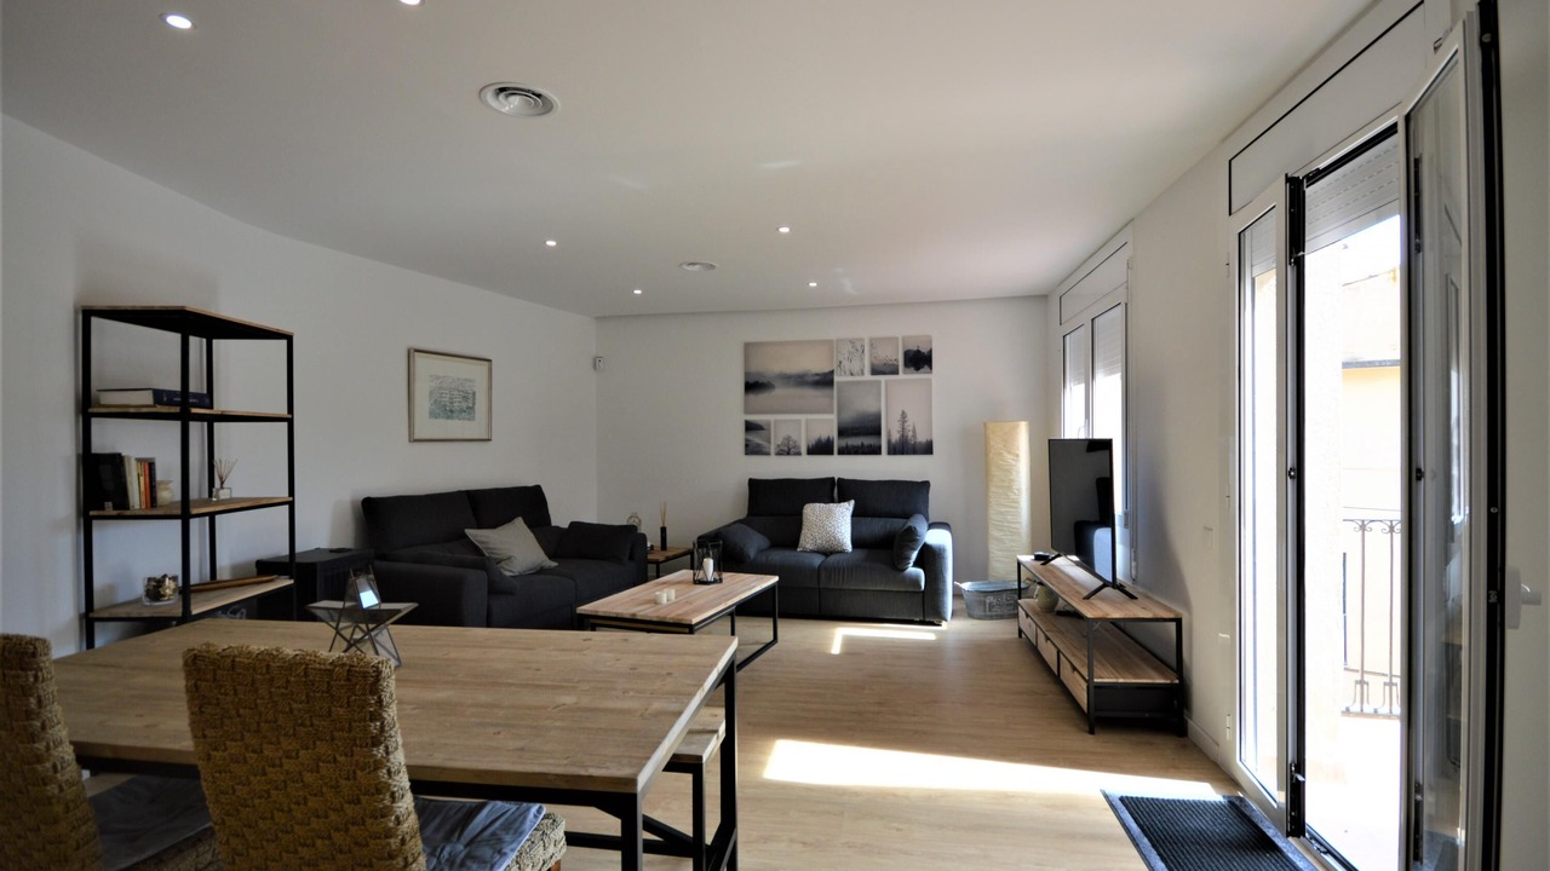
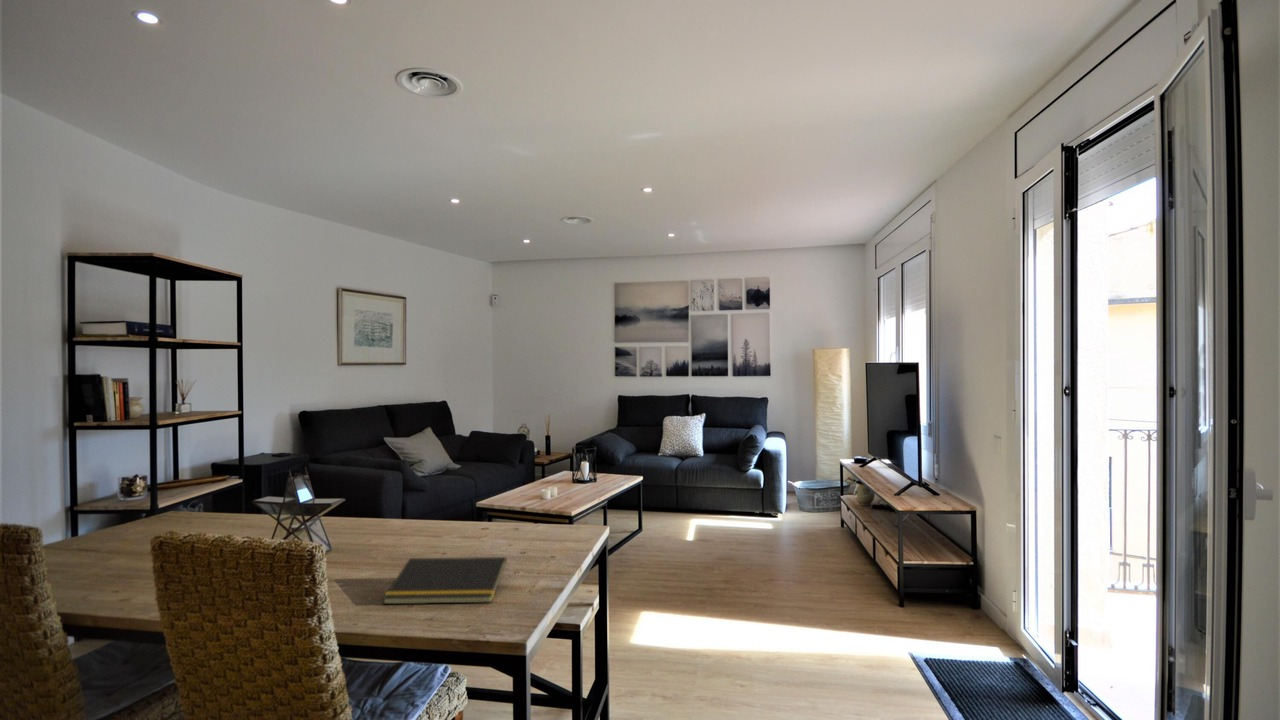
+ notepad [382,556,508,605]
